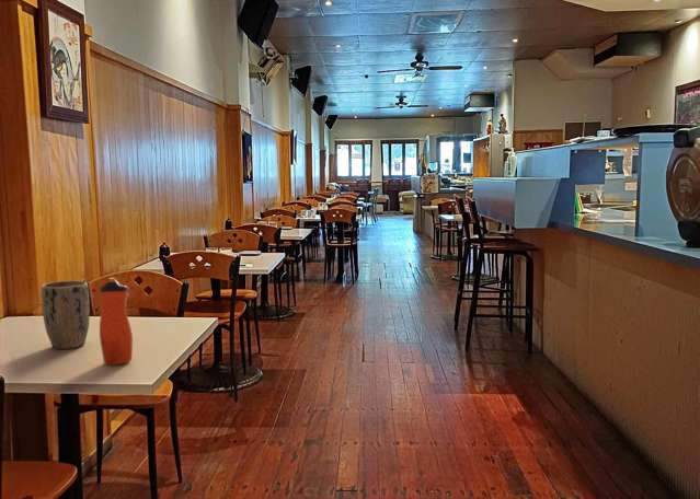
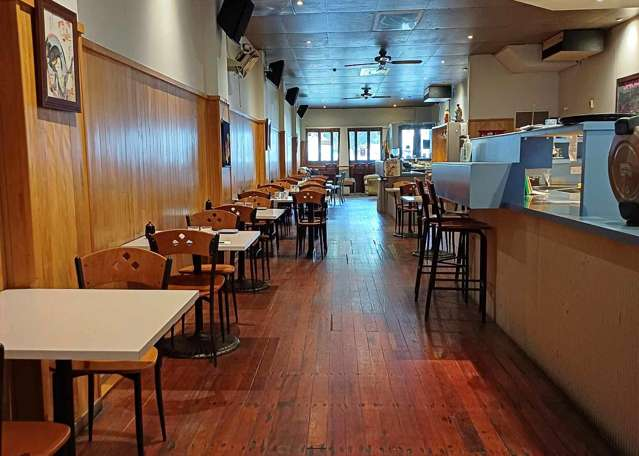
- plant pot [41,280,91,350]
- water bottle [99,277,134,367]
